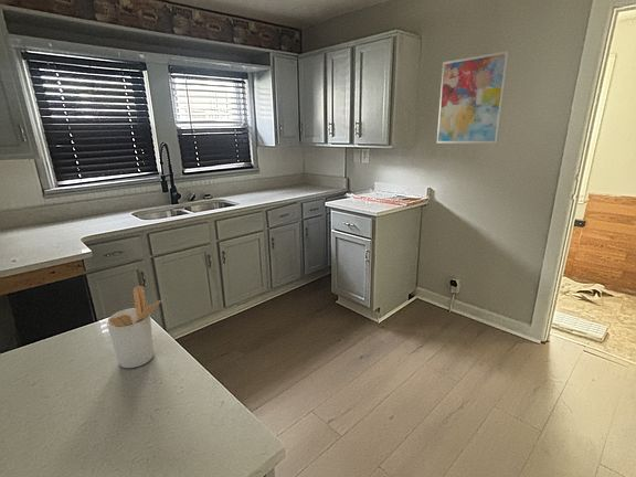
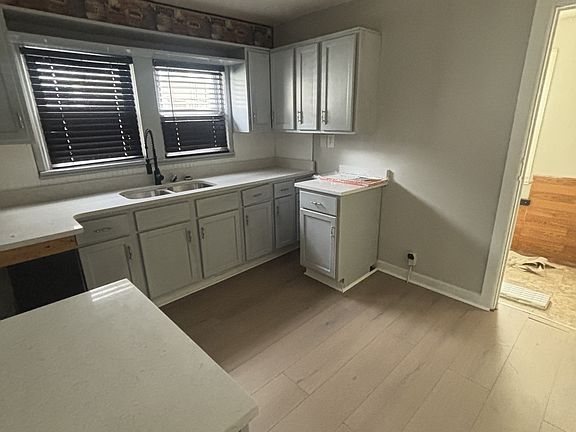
- wall art [436,50,511,145]
- utensil holder [106,285,169,369]
